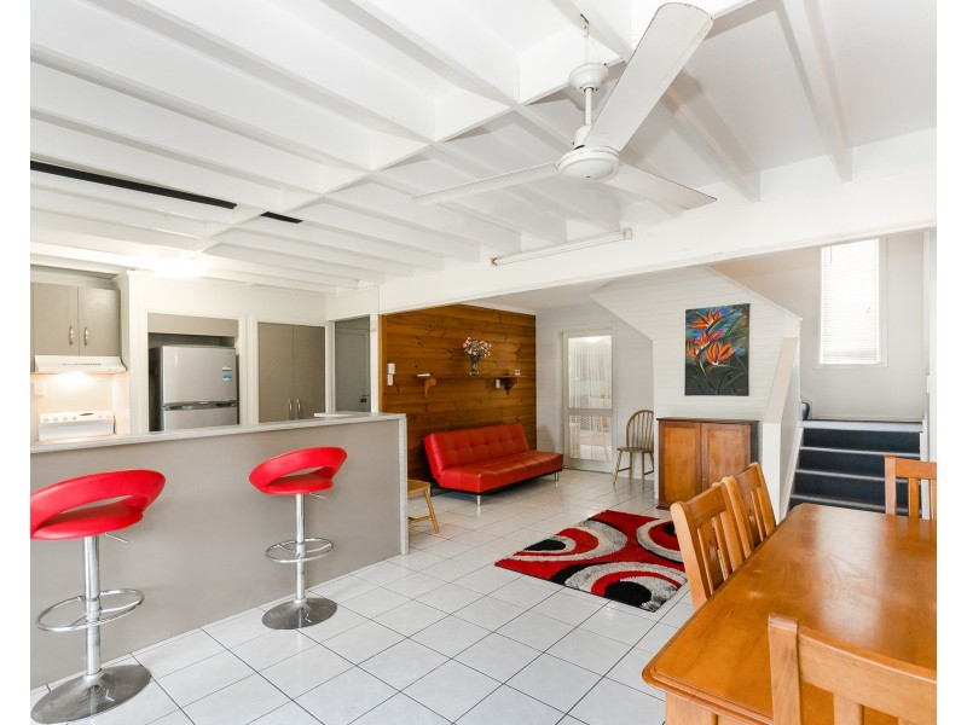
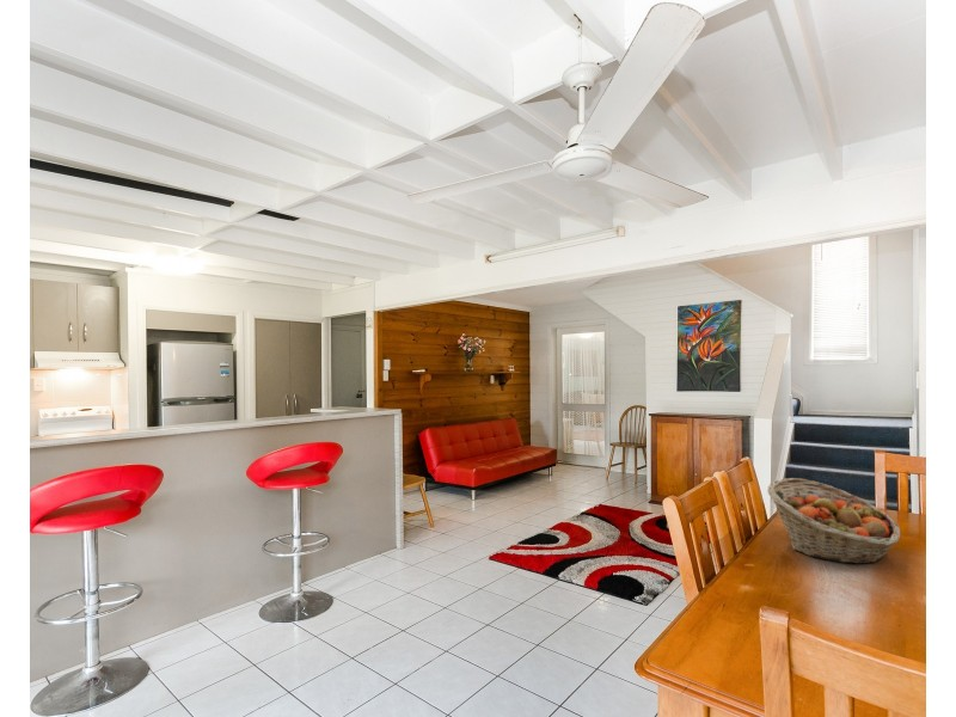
+ fruit basket [766,477,902,565]
